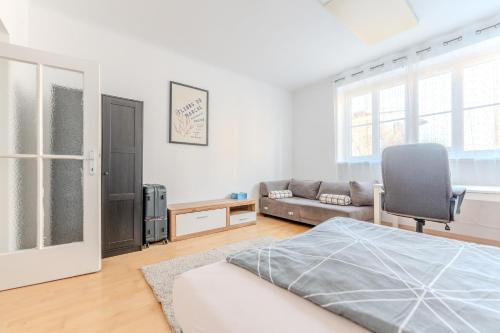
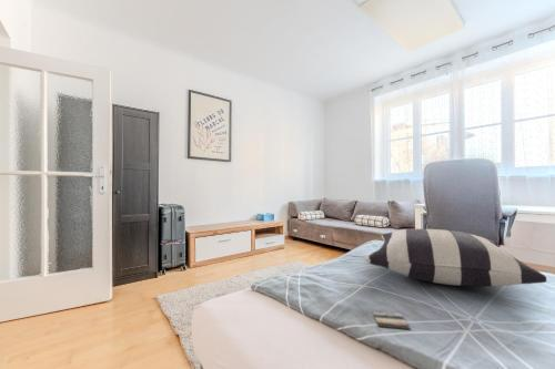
+ book [372,310,411,330]
+ pillow [364,228,548,287]
